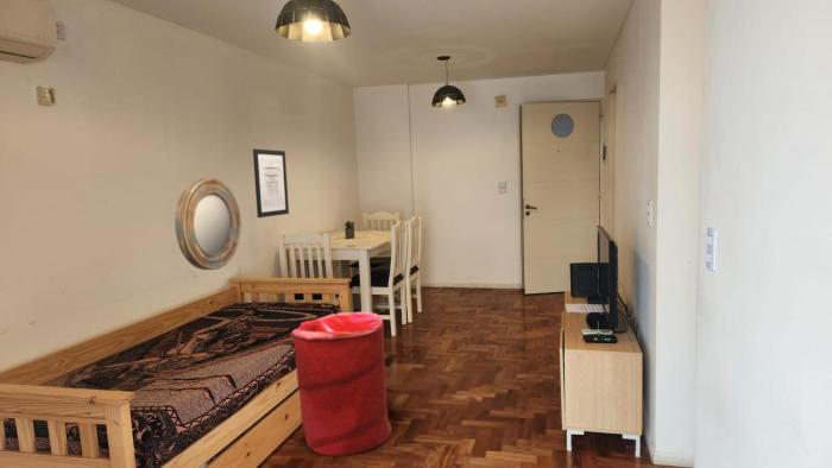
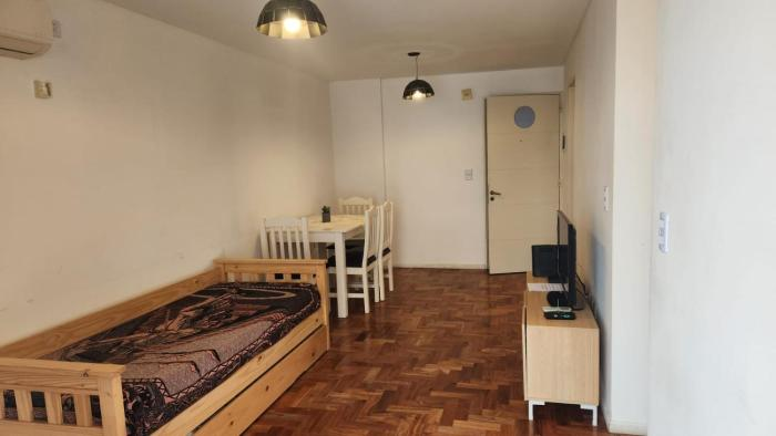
- wall art [252,147,290,219]
- laundry hamper [289,311,392,457]
- home mirror [174,177,242,271]
